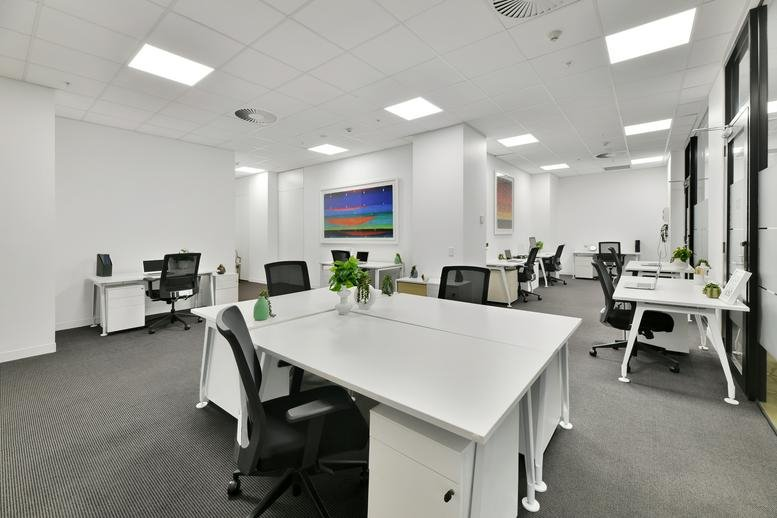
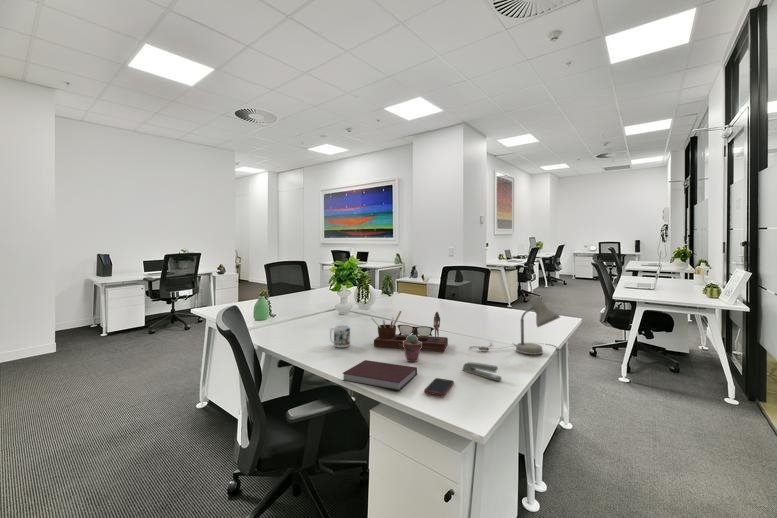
+ potted succulent [403,334,422,363]
+ desk lamp [469,295,564,355]
+ desk organizer [370,310,449,352]
+ stapler [461,361,503,382]
+ mug [329,324,351,348]
+ notebook [341,359,418,391]
+ cell phone [423,377,455,397]
